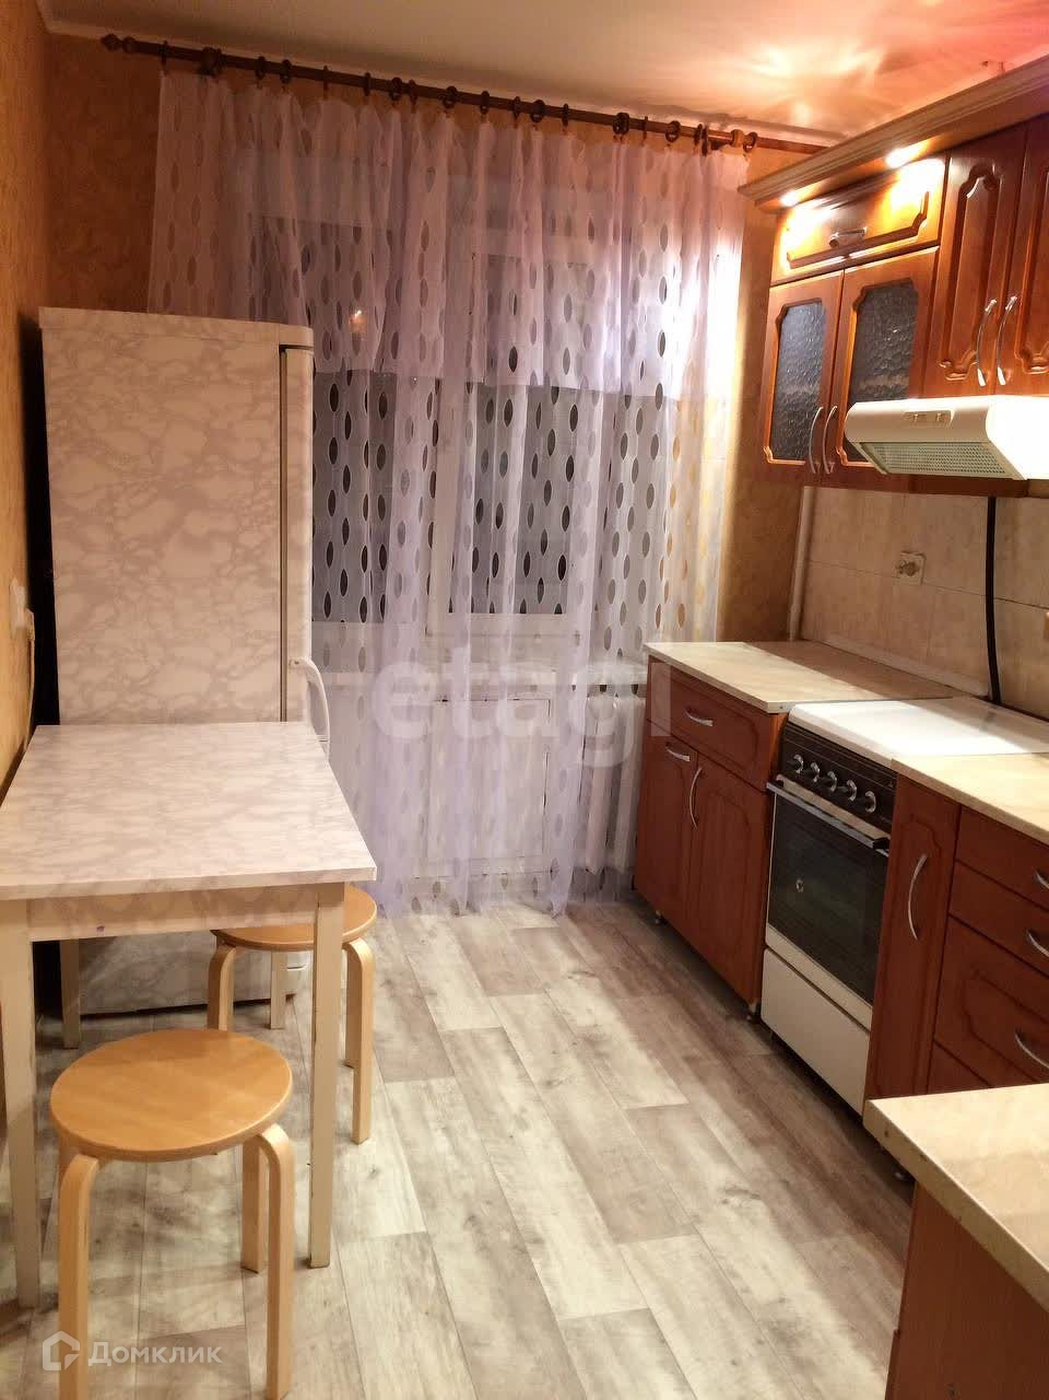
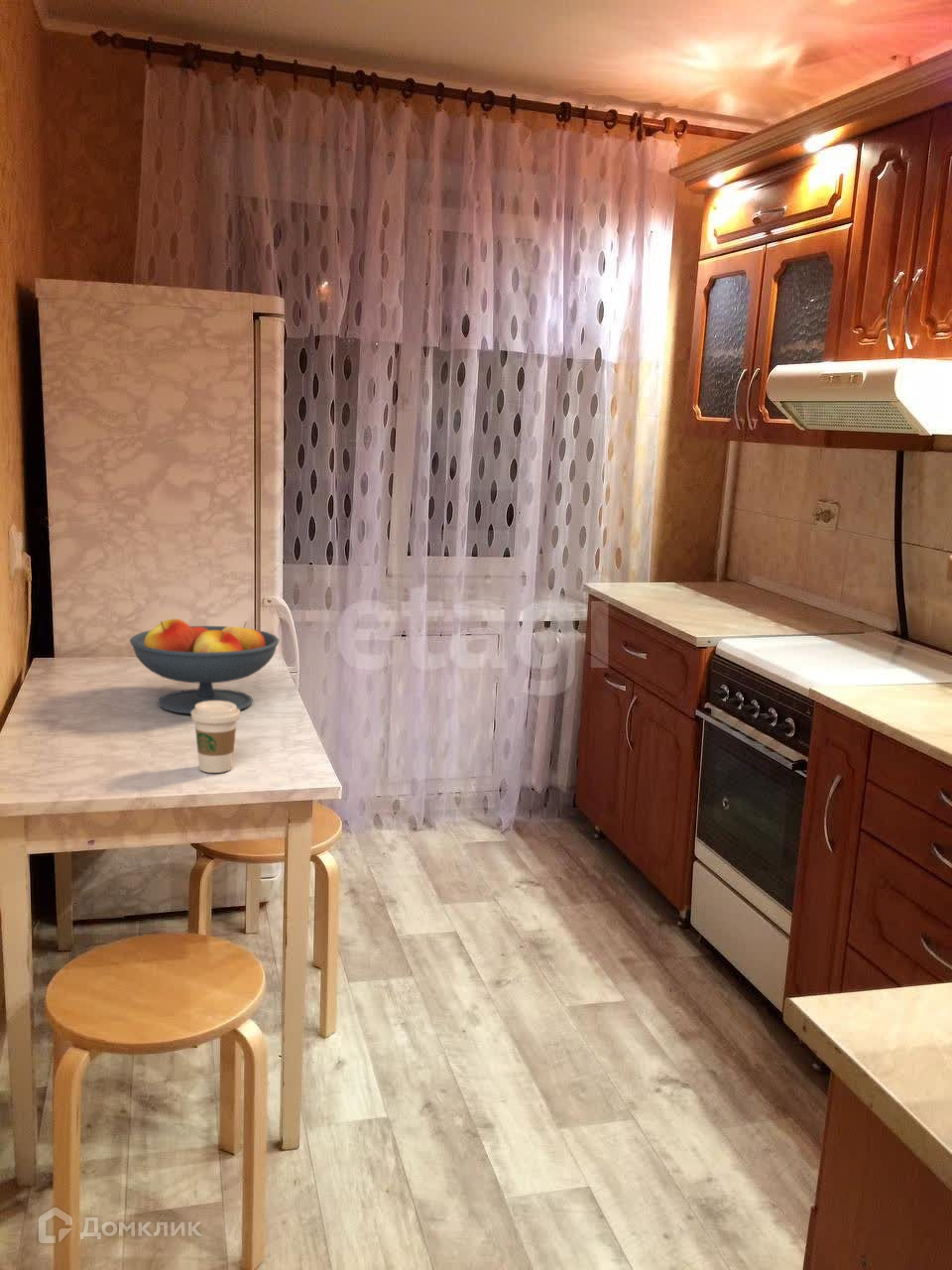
+ fruit bowl [129,618,281,715]
+ coffee cup [190,700,241,774]
